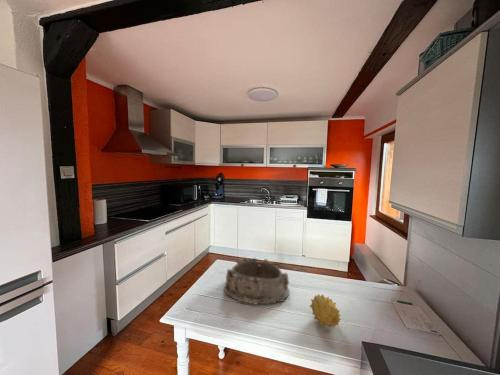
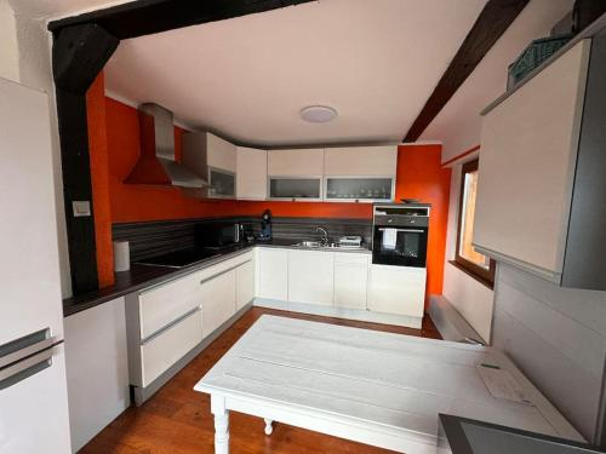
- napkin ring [223,256,290,306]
- fruit [309,293,342,329]
